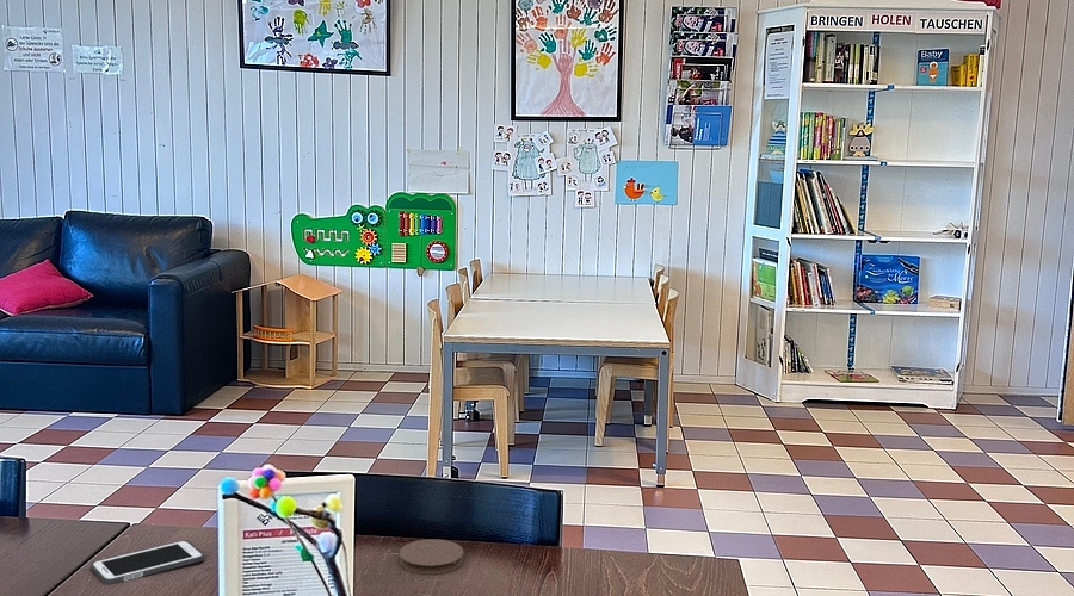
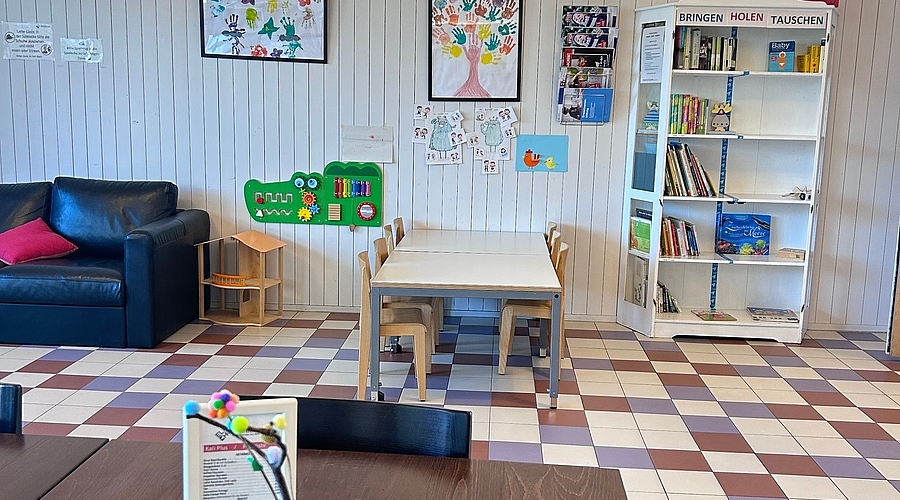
- cell phone [90,539,205,585]
- coaster [399,538,464,575]
